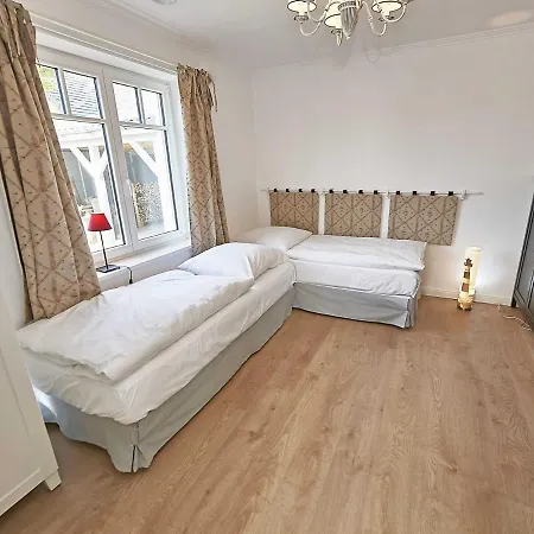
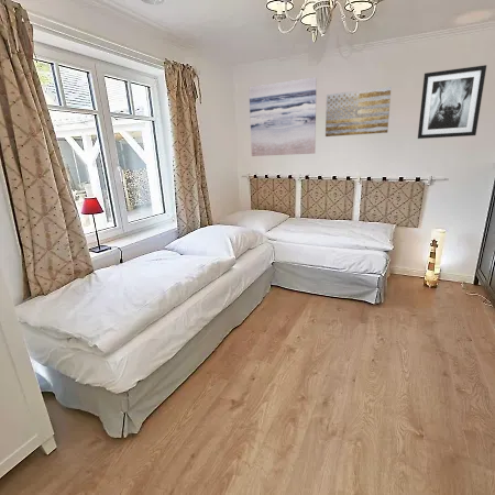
+ wall art [248,76,318,157]
+ wall art [417,64,487,140]
+ wall art [324,86,393,138]
